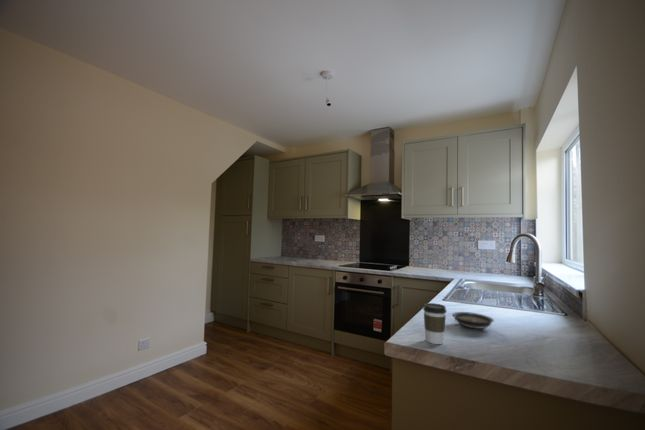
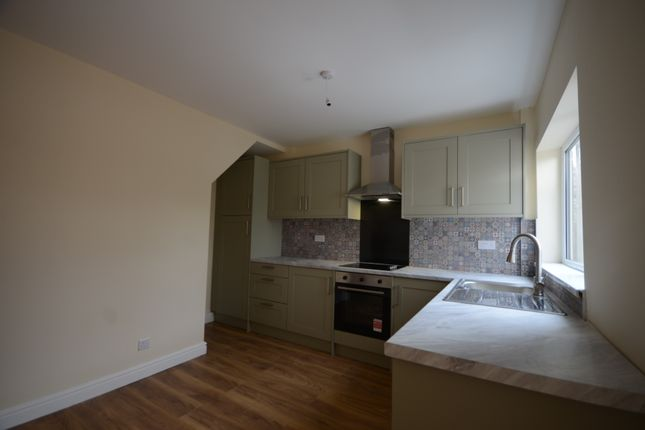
- saucer [451,311,495,330]
- coffee cup [422,302,448,345]
